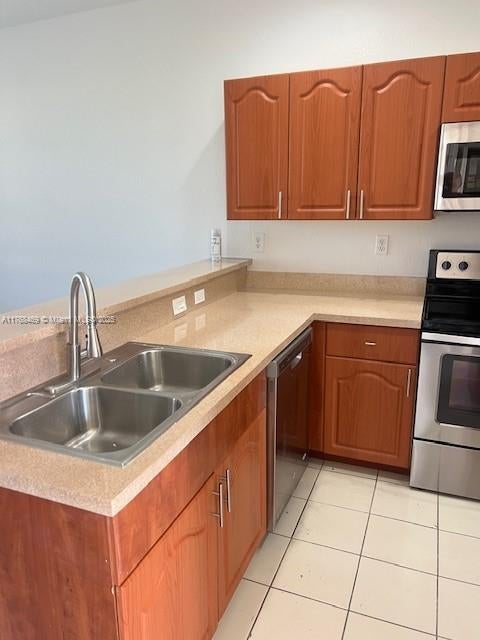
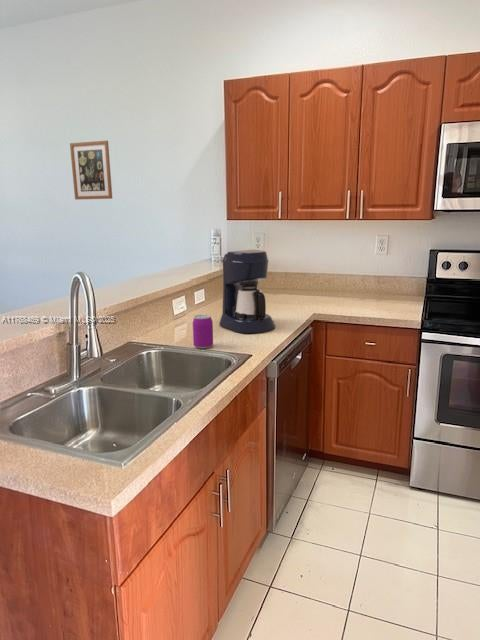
+ beverage can [192,314,214,349]
+ coffee maker [218,249,276,334]
+ wall art [69,140,113,201]
